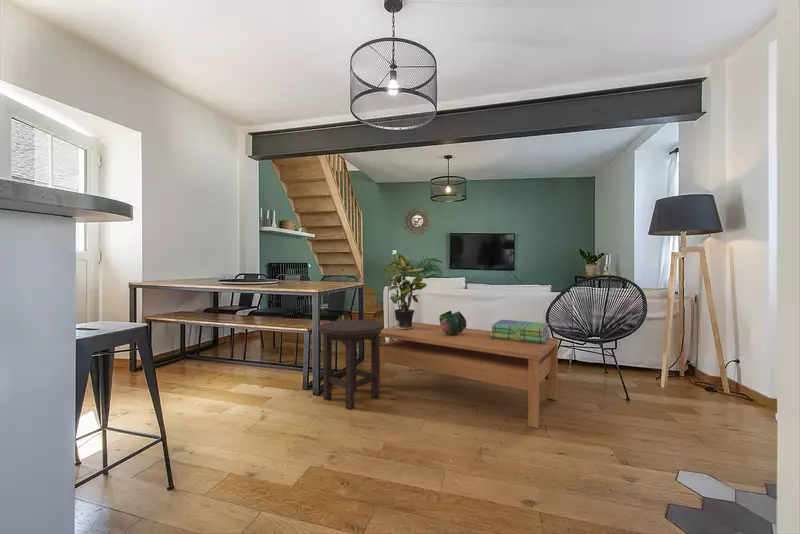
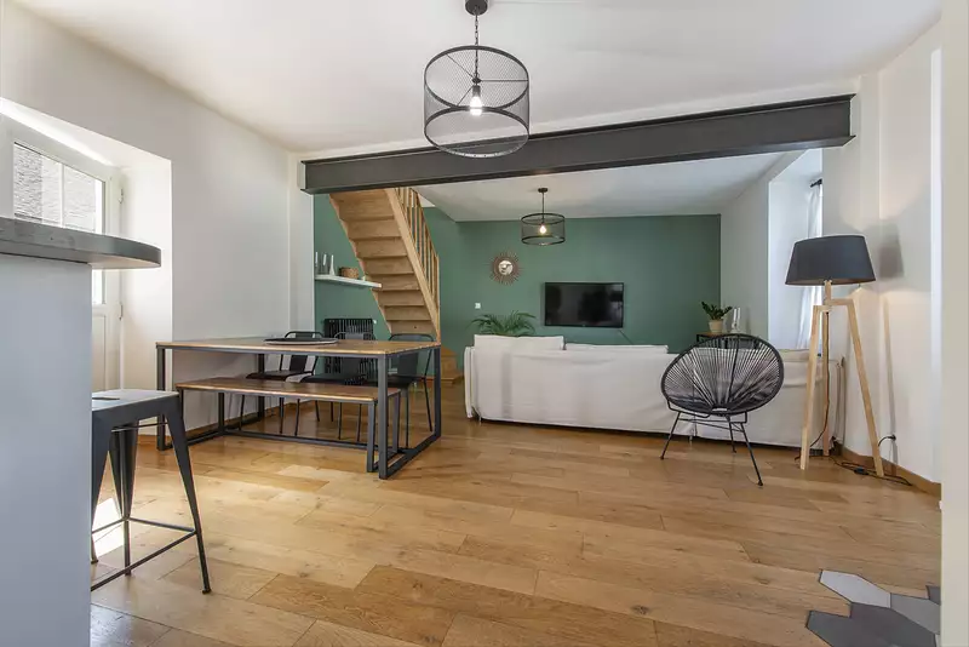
- decorative bowl [438,310,467,335]
- coffee table [379,321,559,429]
- stool [318,319,384,411]
- potted plant [383,252,428,330]
- stack of books [490,319,551,344]
